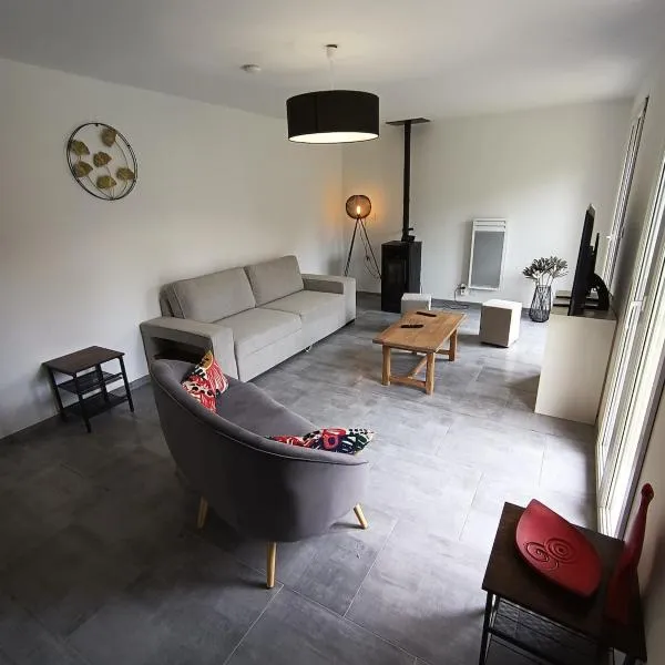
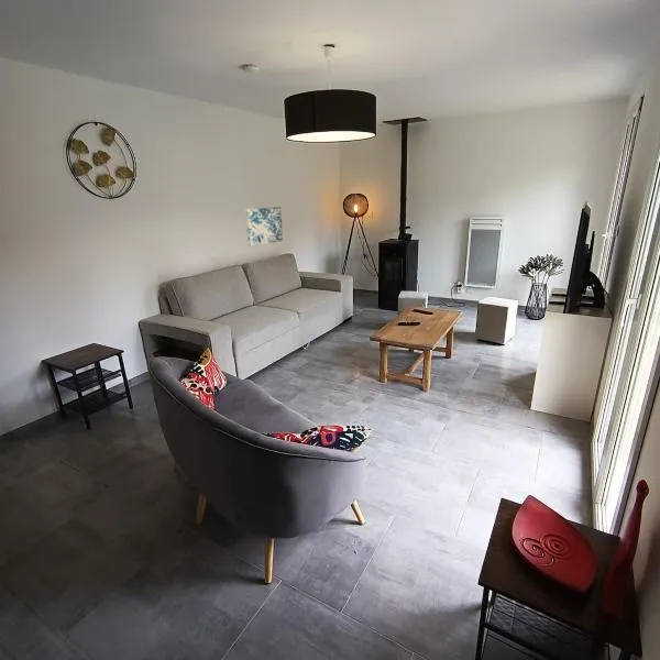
+ wall art [244,206,284,248]
